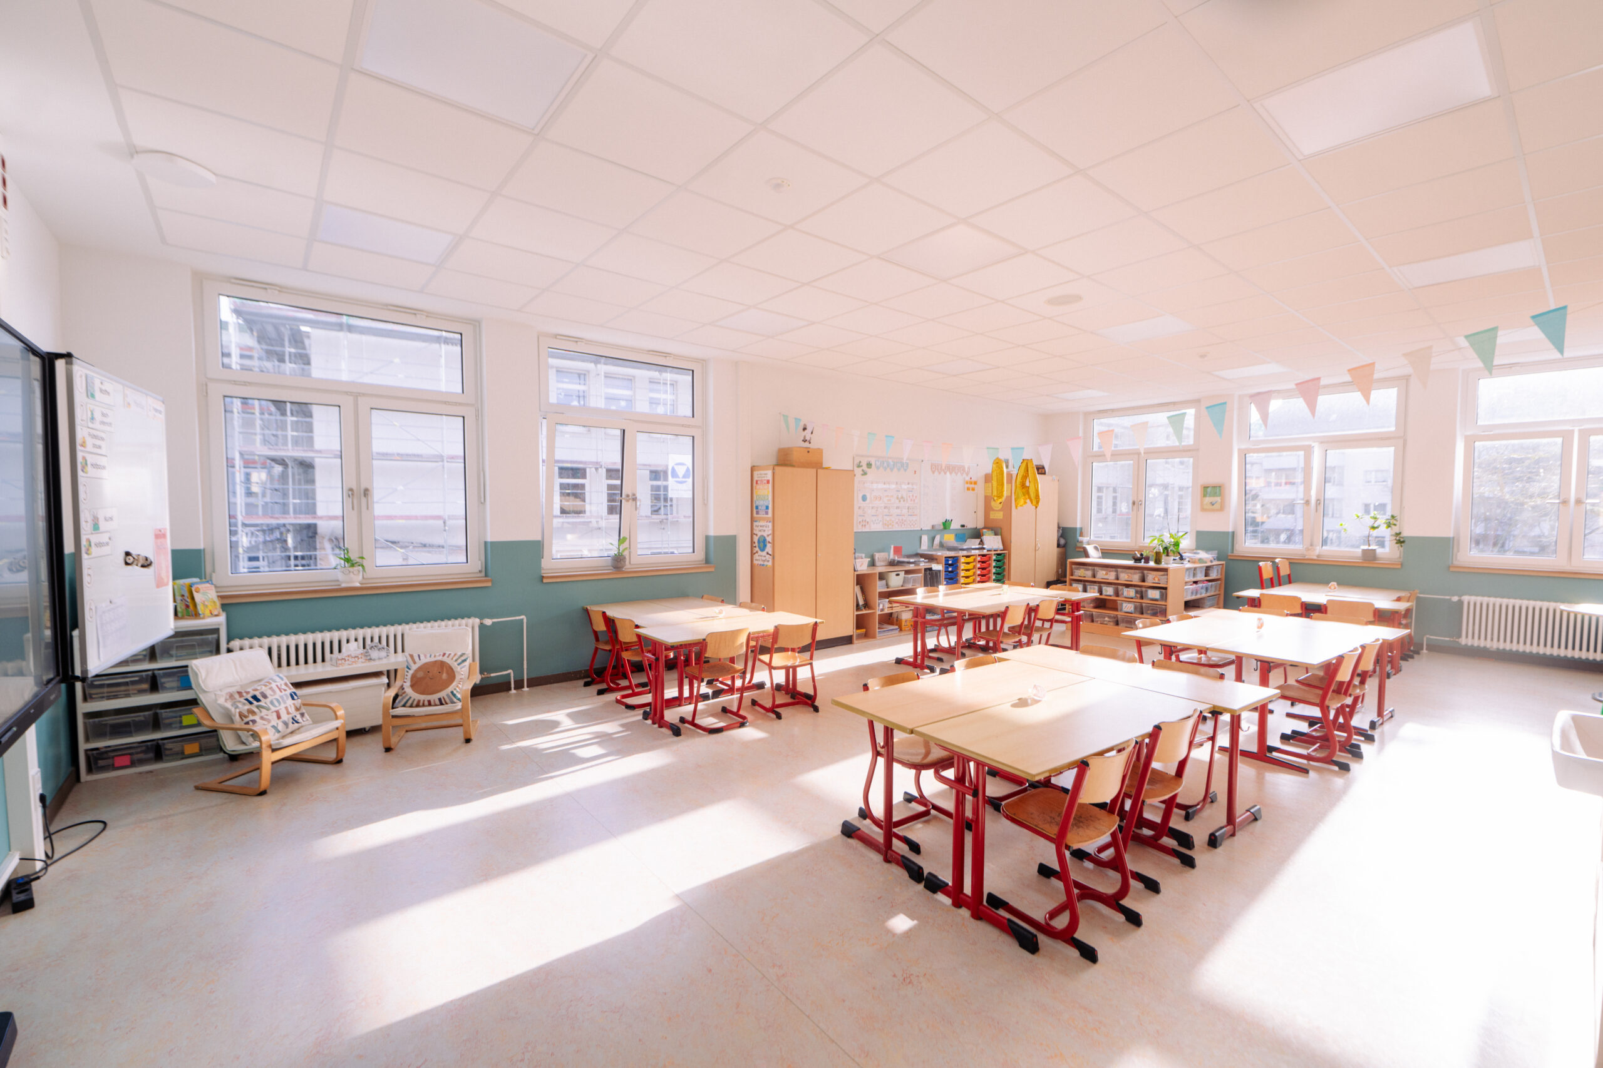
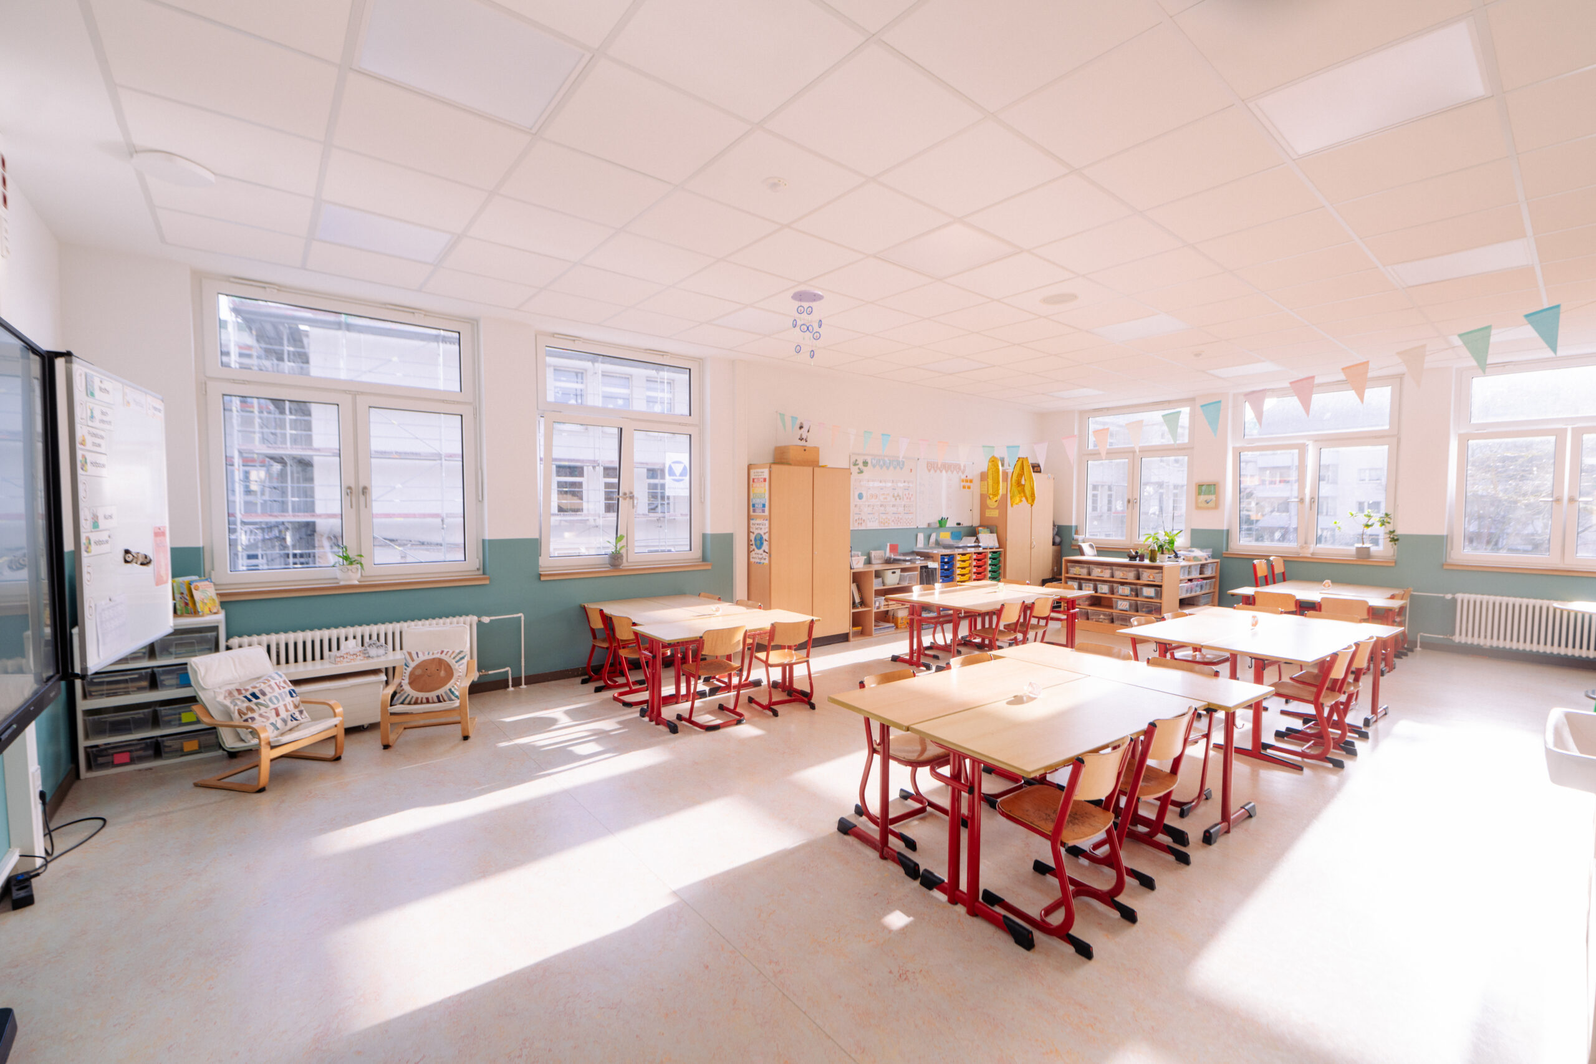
+ ceiling mobile [791,290,825,367]
